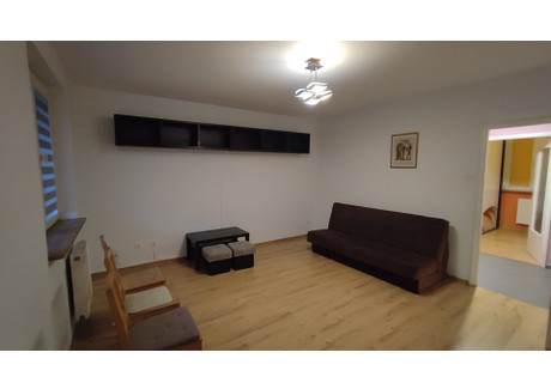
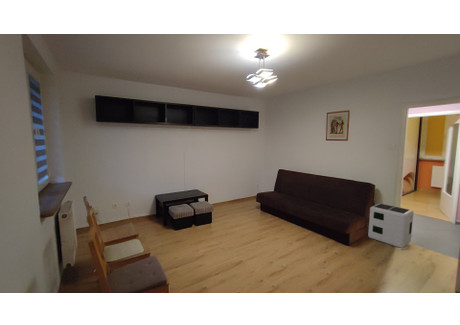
+ air purifier [367,203,414,249]
